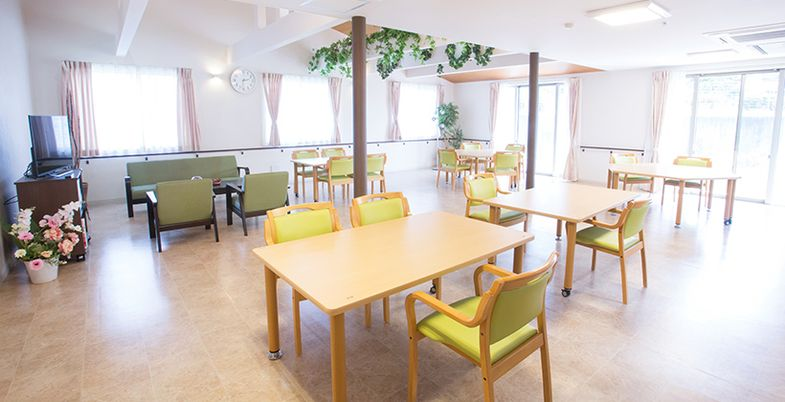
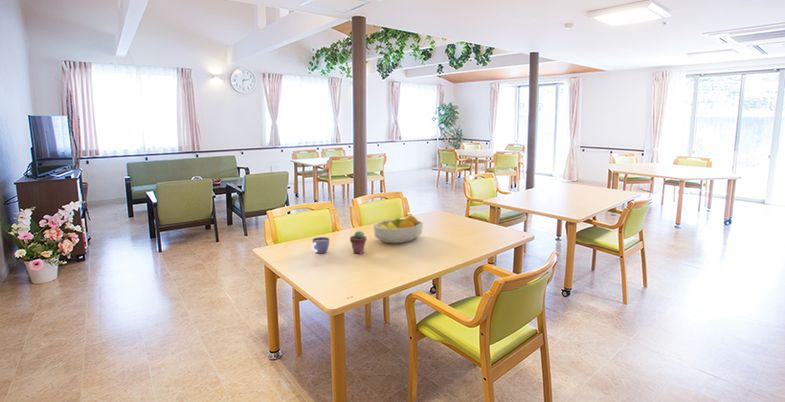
+ fruit bowl [372,214,424,244]
+ potted succulent [349,230,368,255]
+ cup [310,236,330,254]
